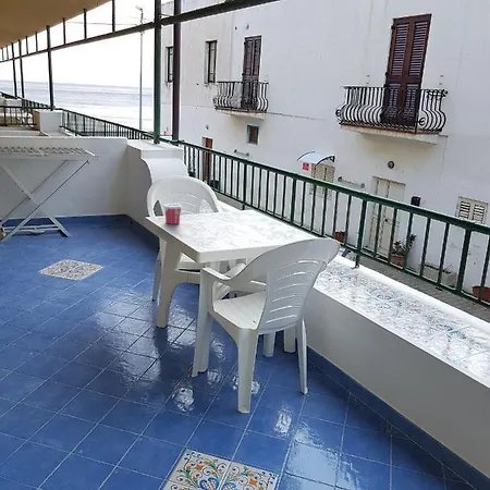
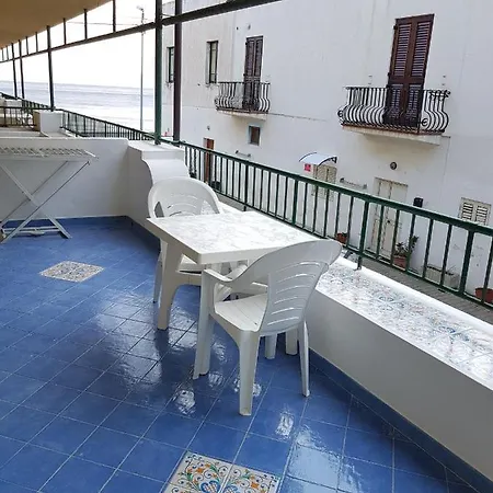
- cup [162,203,183,225]
